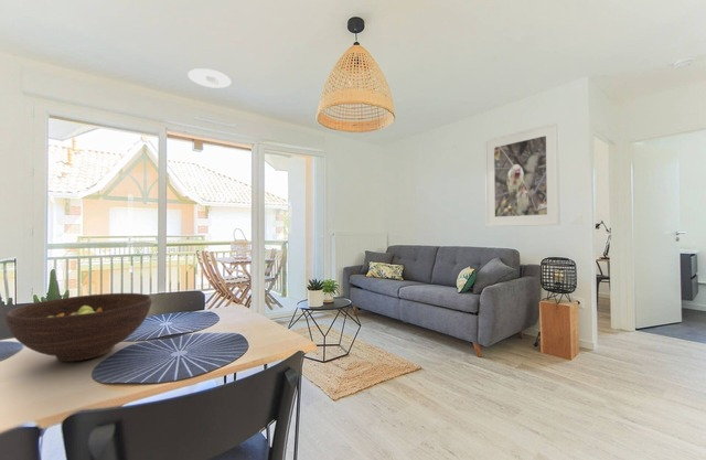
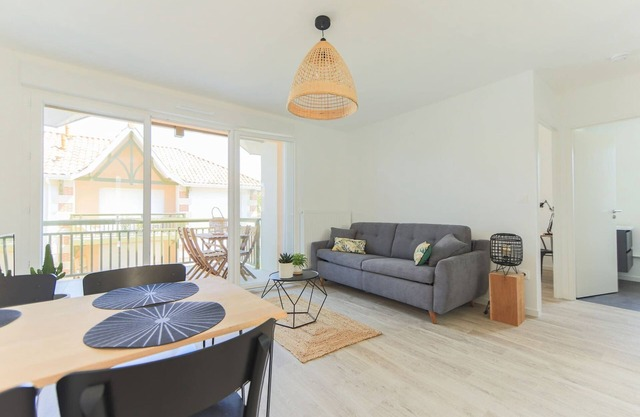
- fruit bowl [4,292,152,363]
- recessed light [186,67,233,89]
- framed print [484,121,561,227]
